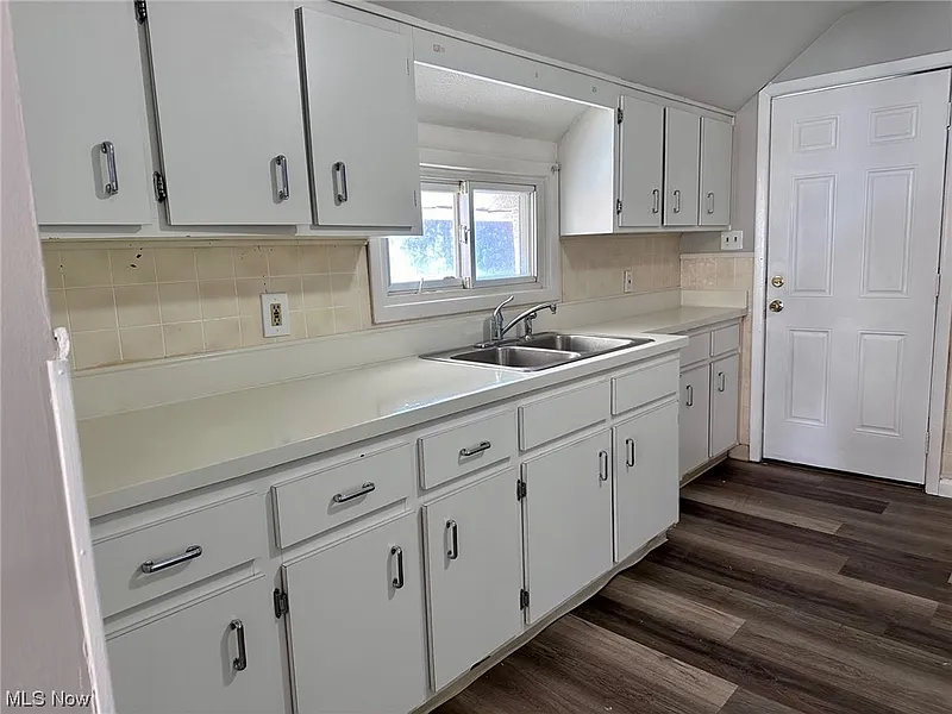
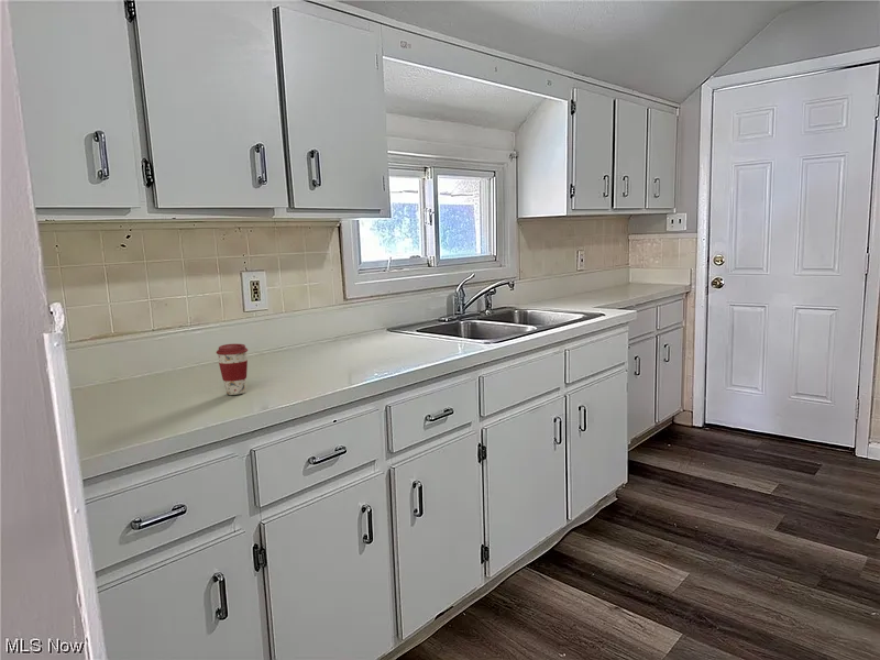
+ coffee cup [216,343,249,396]
